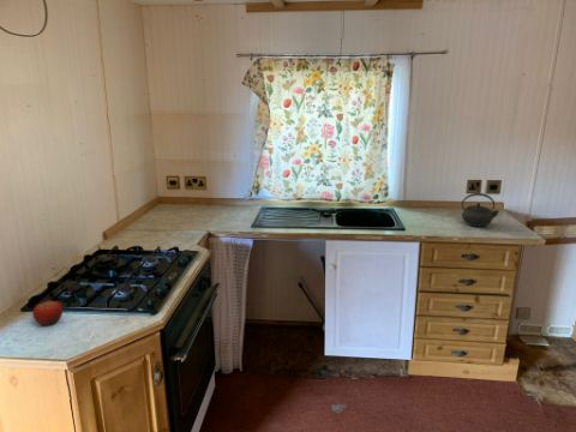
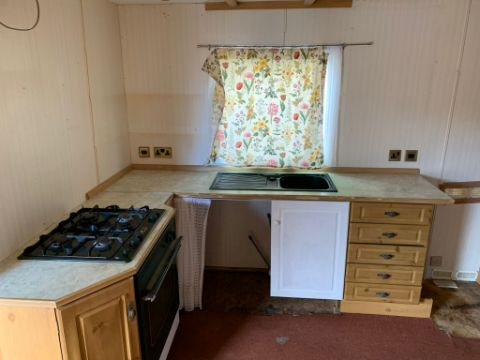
- fruit [32,300,64,326]
- kettle [461,192,500,228]
